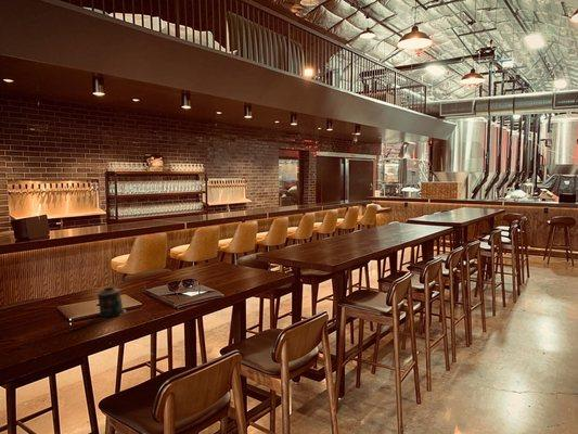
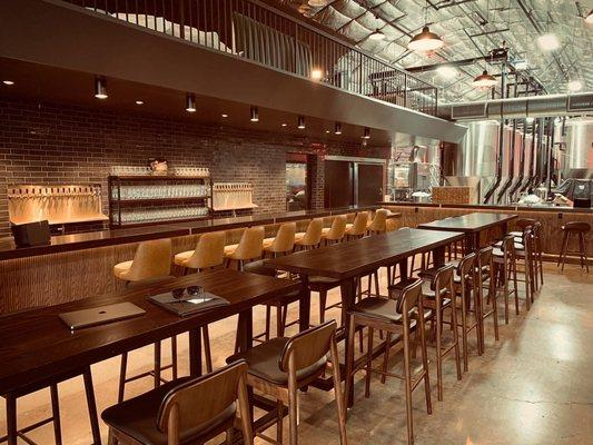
- candle [97,286,127,318]
